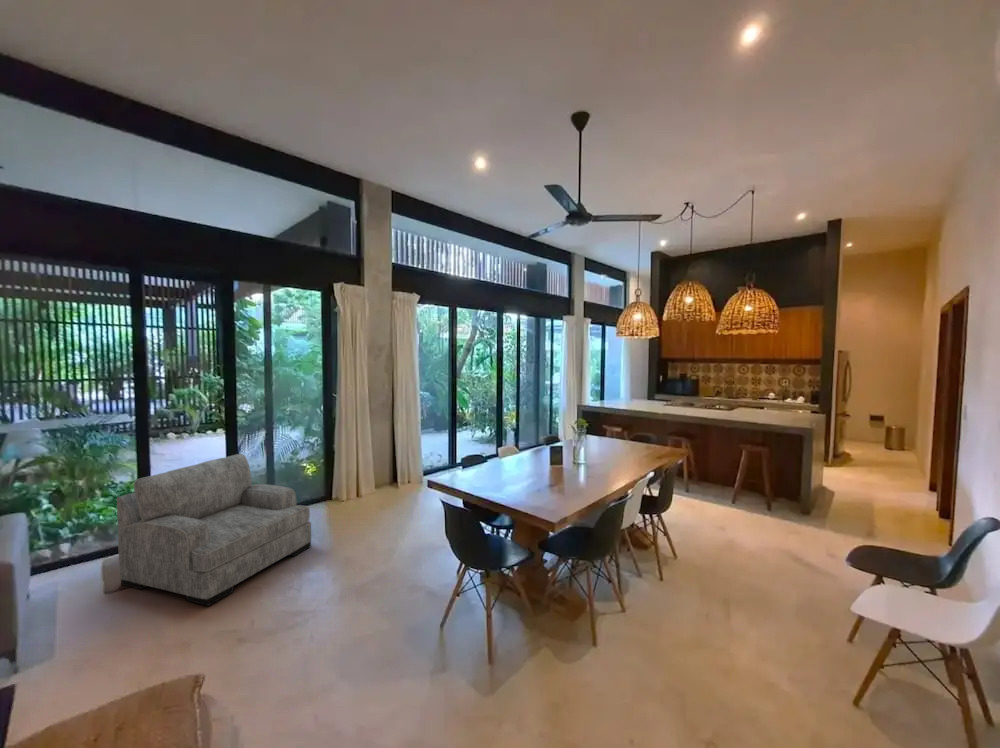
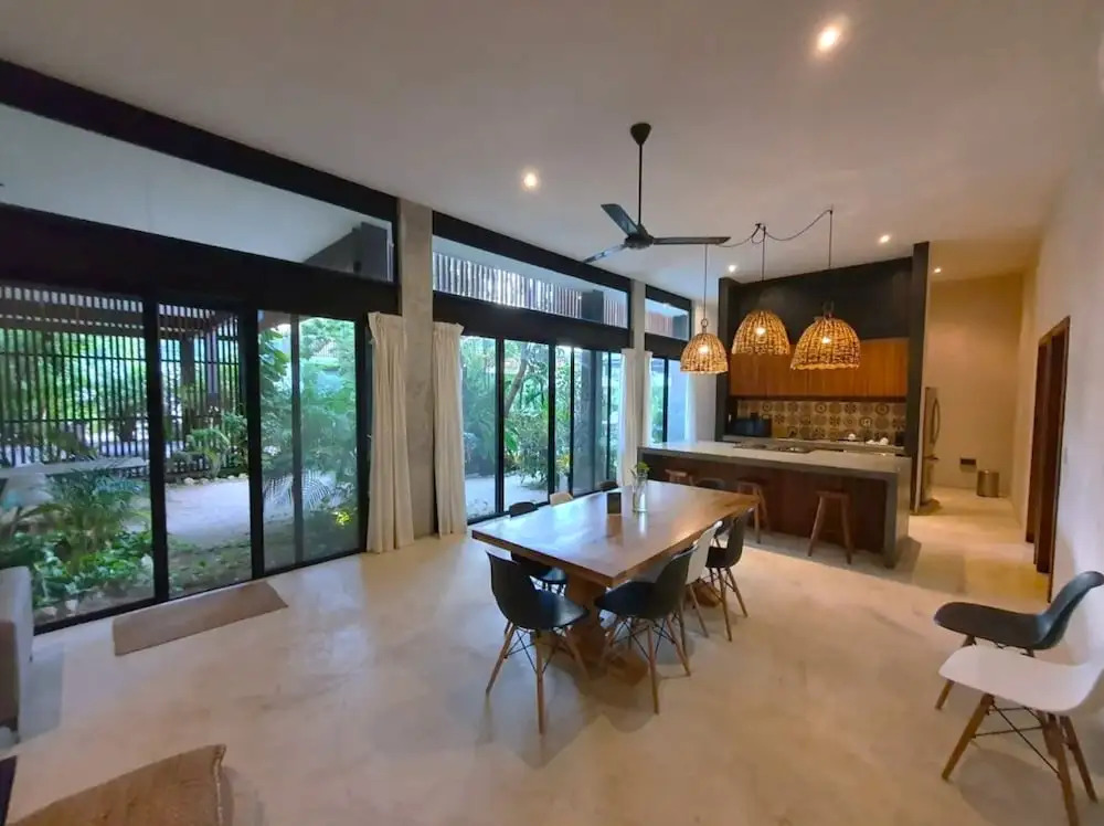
- armchair [116,453,312,607]
